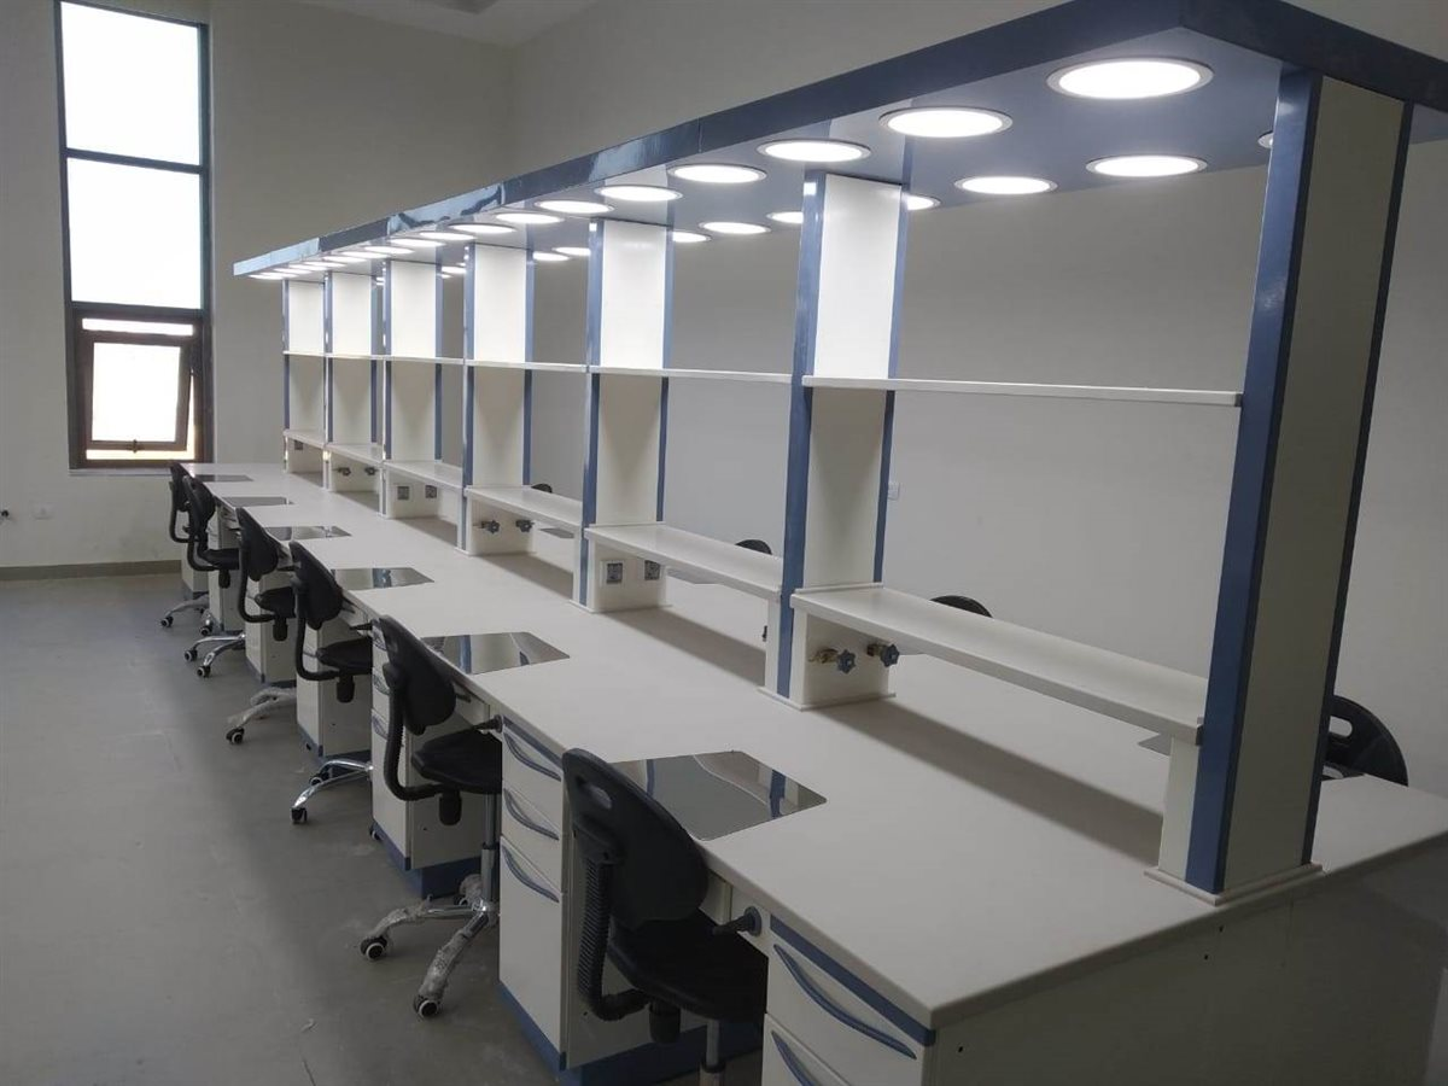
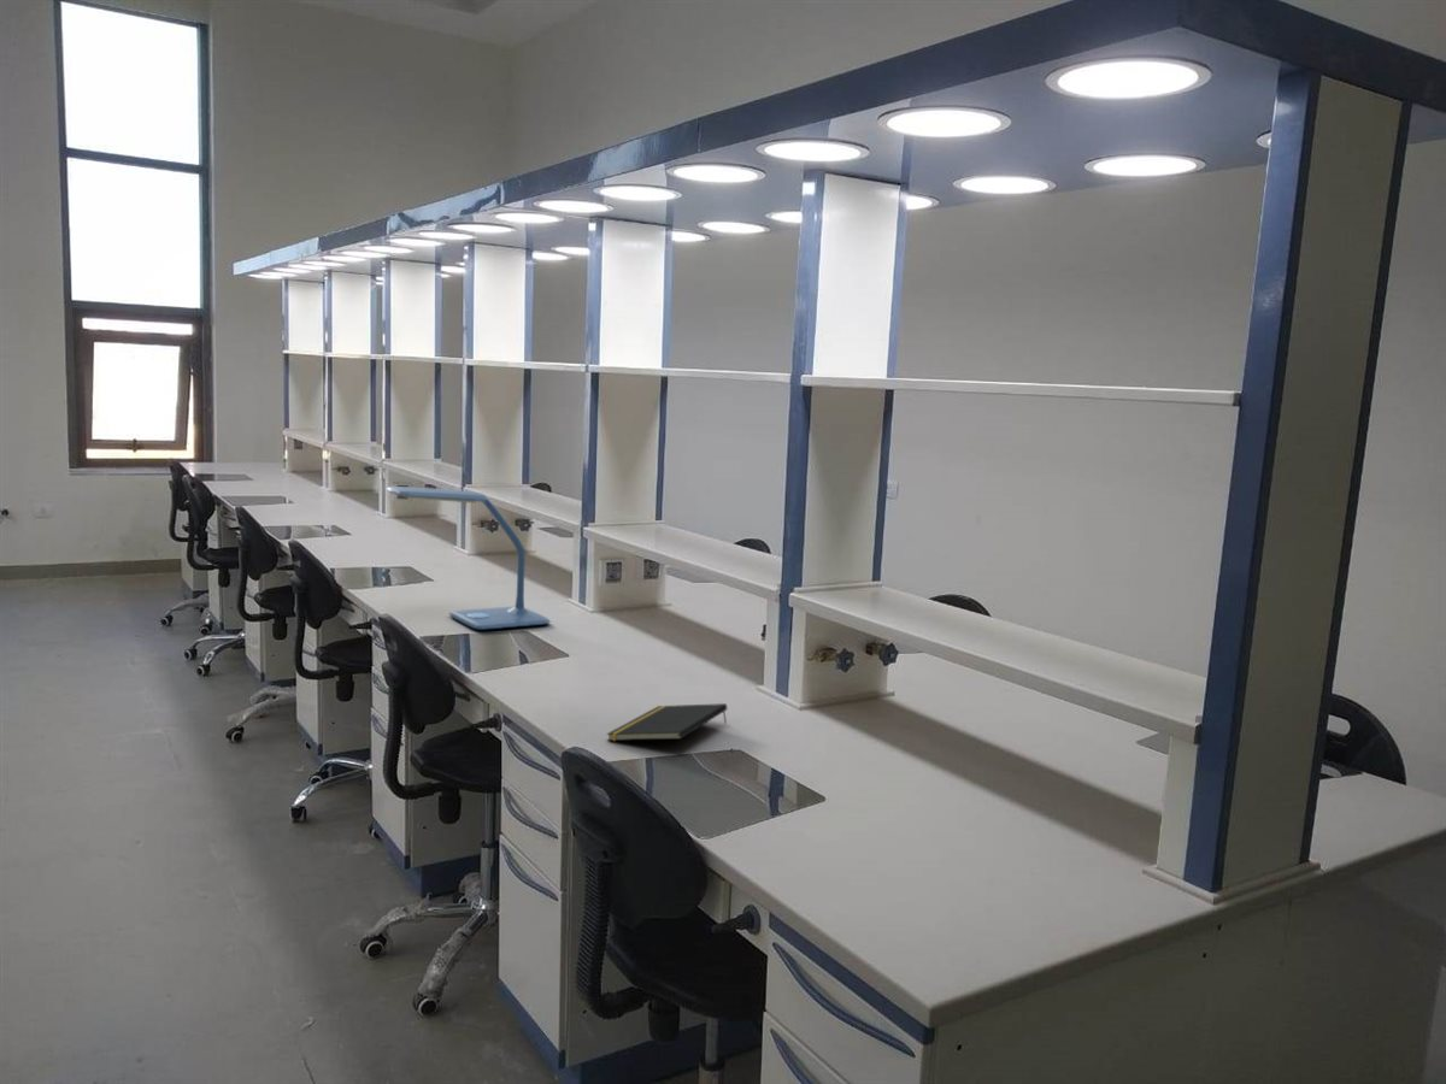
+ desk lamp [384,485,552,631]
+ notepad [605,702,728,742]
